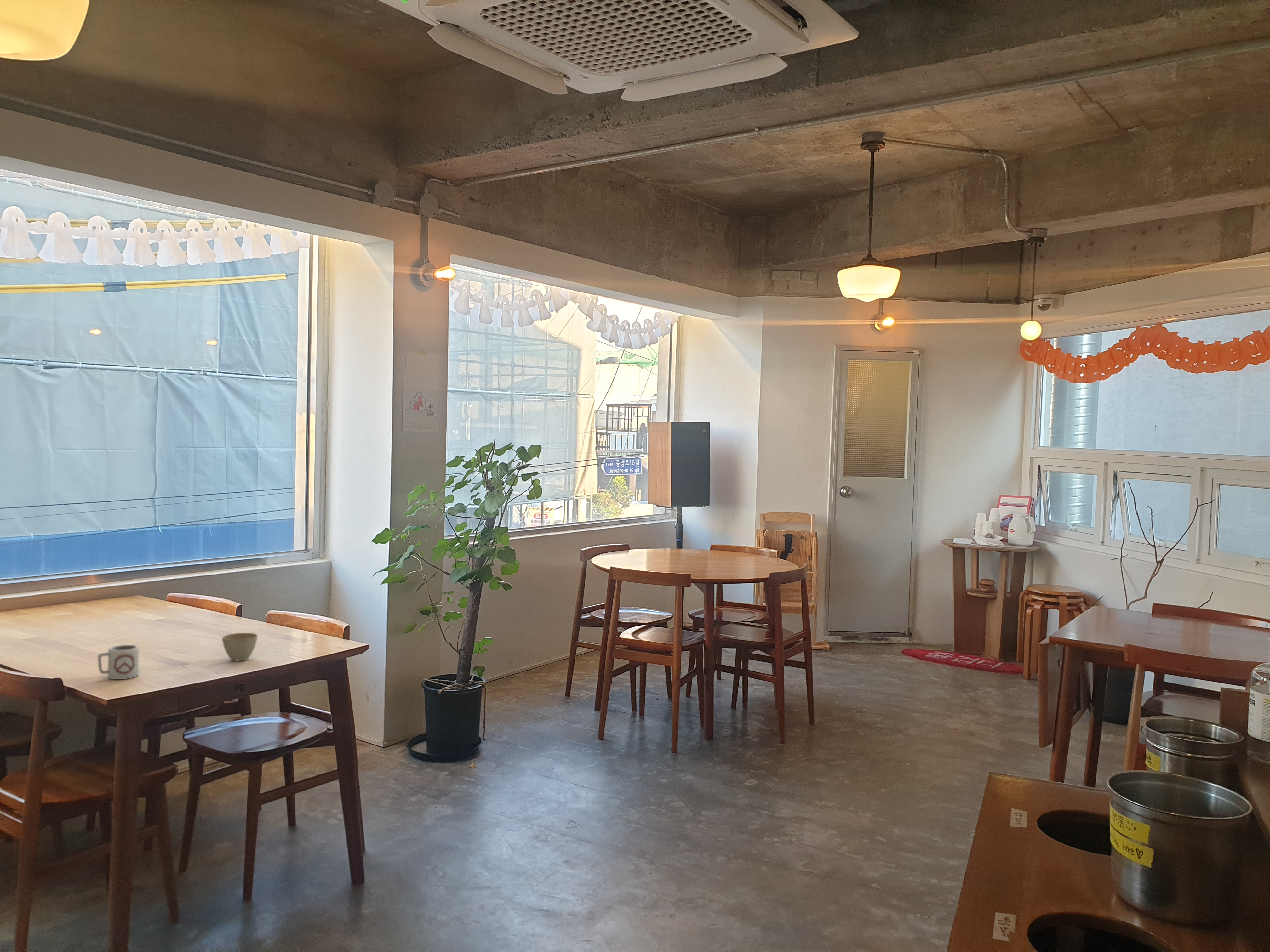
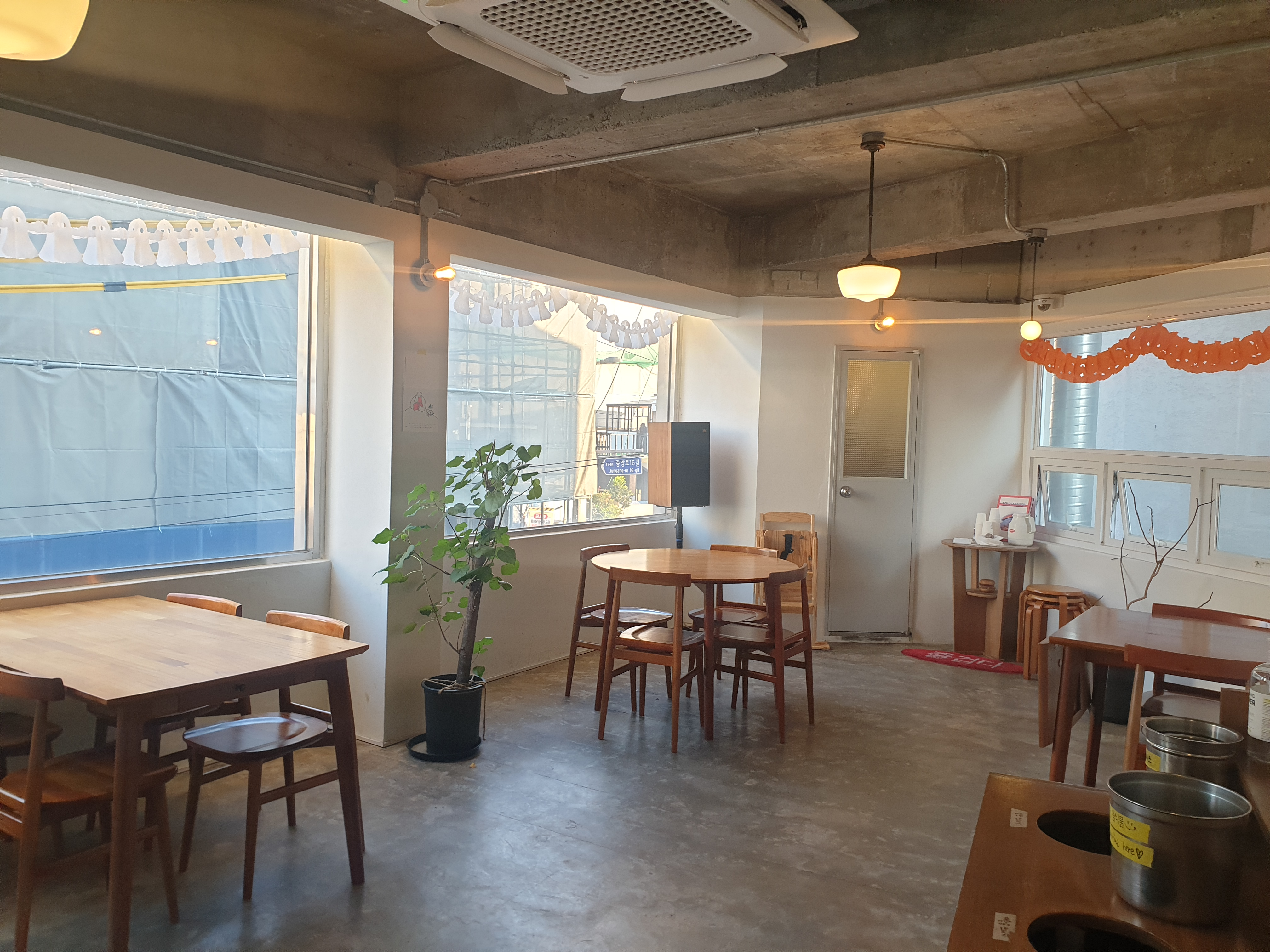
- flower pot [222,632,258,661]
- cup [97,644,139,680]
